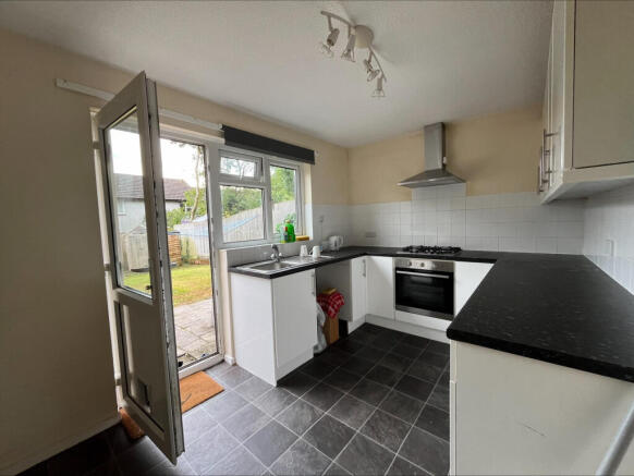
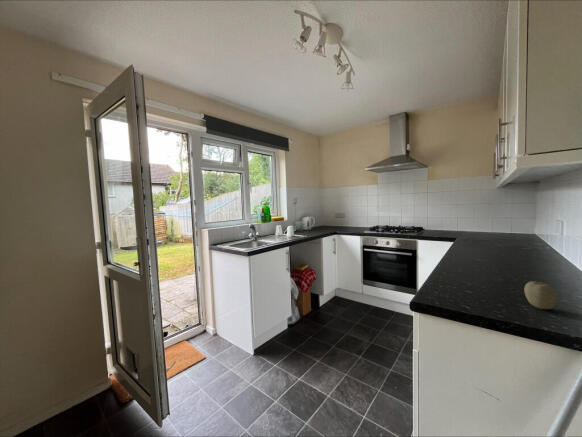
+ fruit [523,280,558,310]
